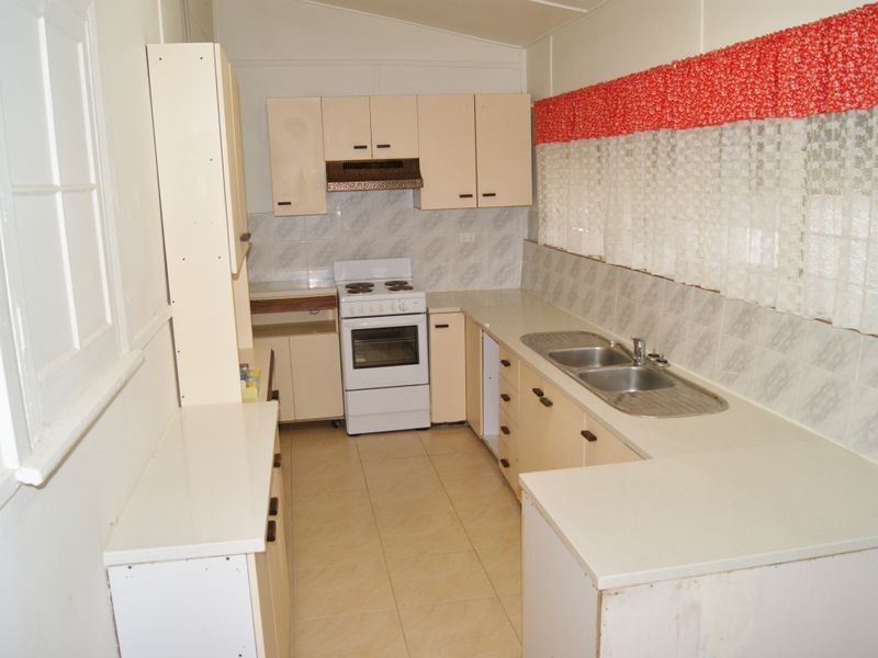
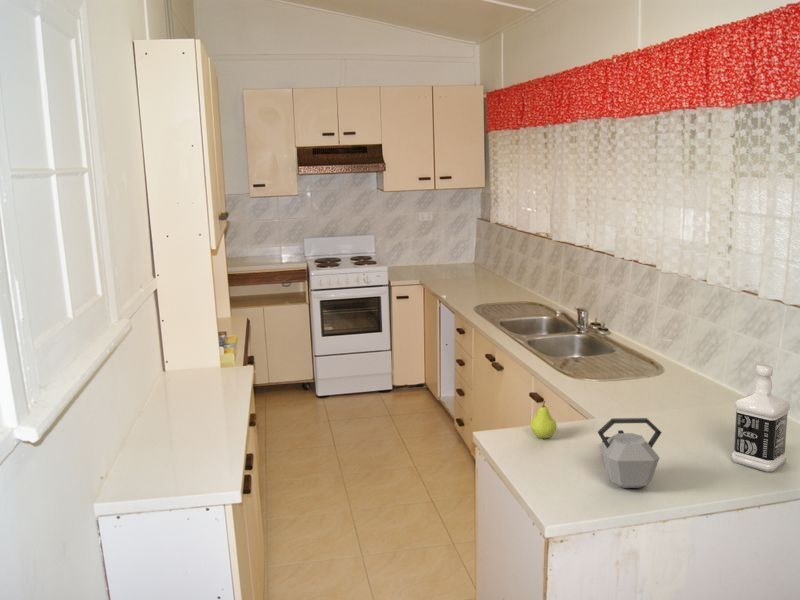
+ kettle [597,417,663,489]
+ fruit [529,400,558,439]
+ bottle [731,364,791,473]
